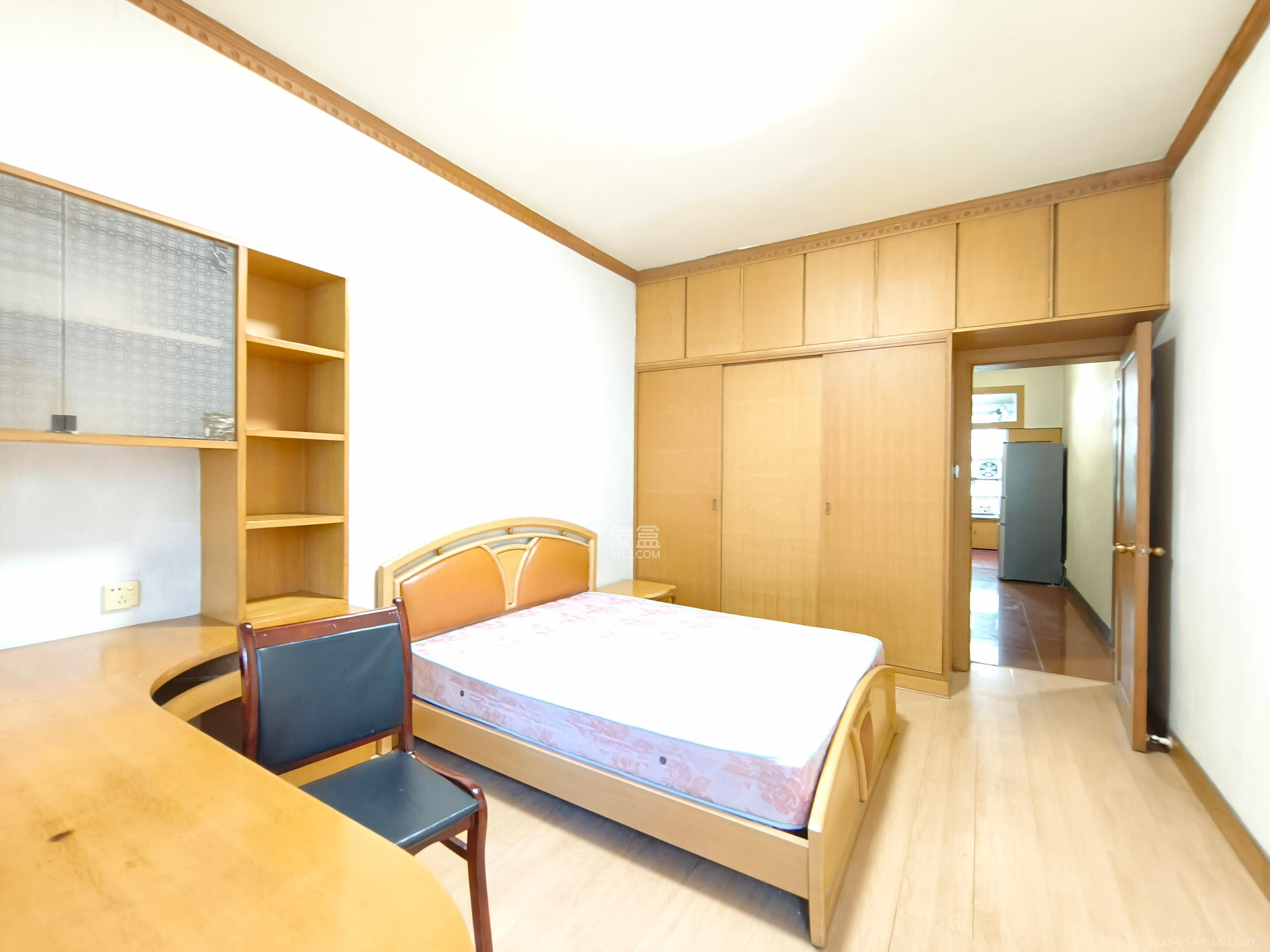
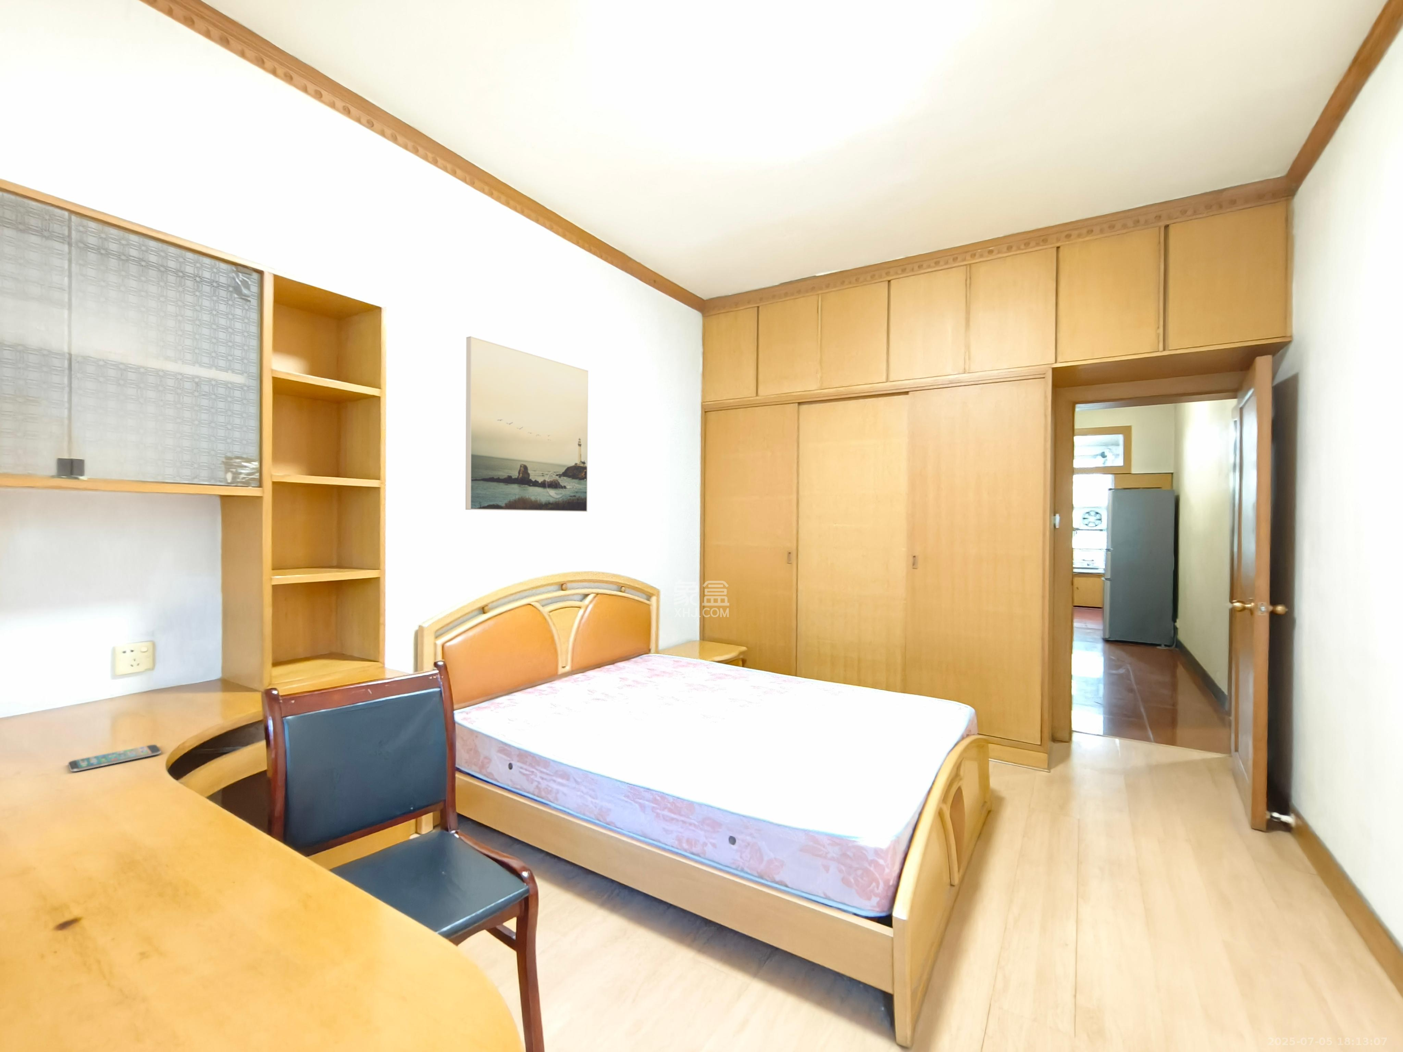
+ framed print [465,336,589,513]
+ smartphone [67,744,161,772]
